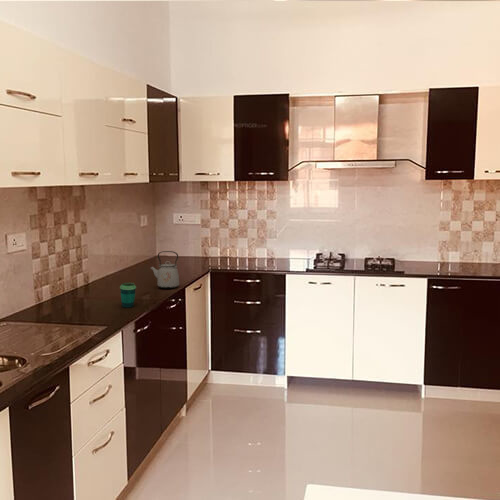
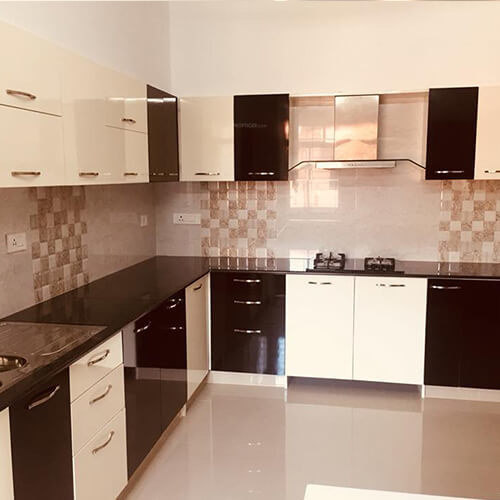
- cup [119,282,137,309]
- kettle [150,250,180,290]
